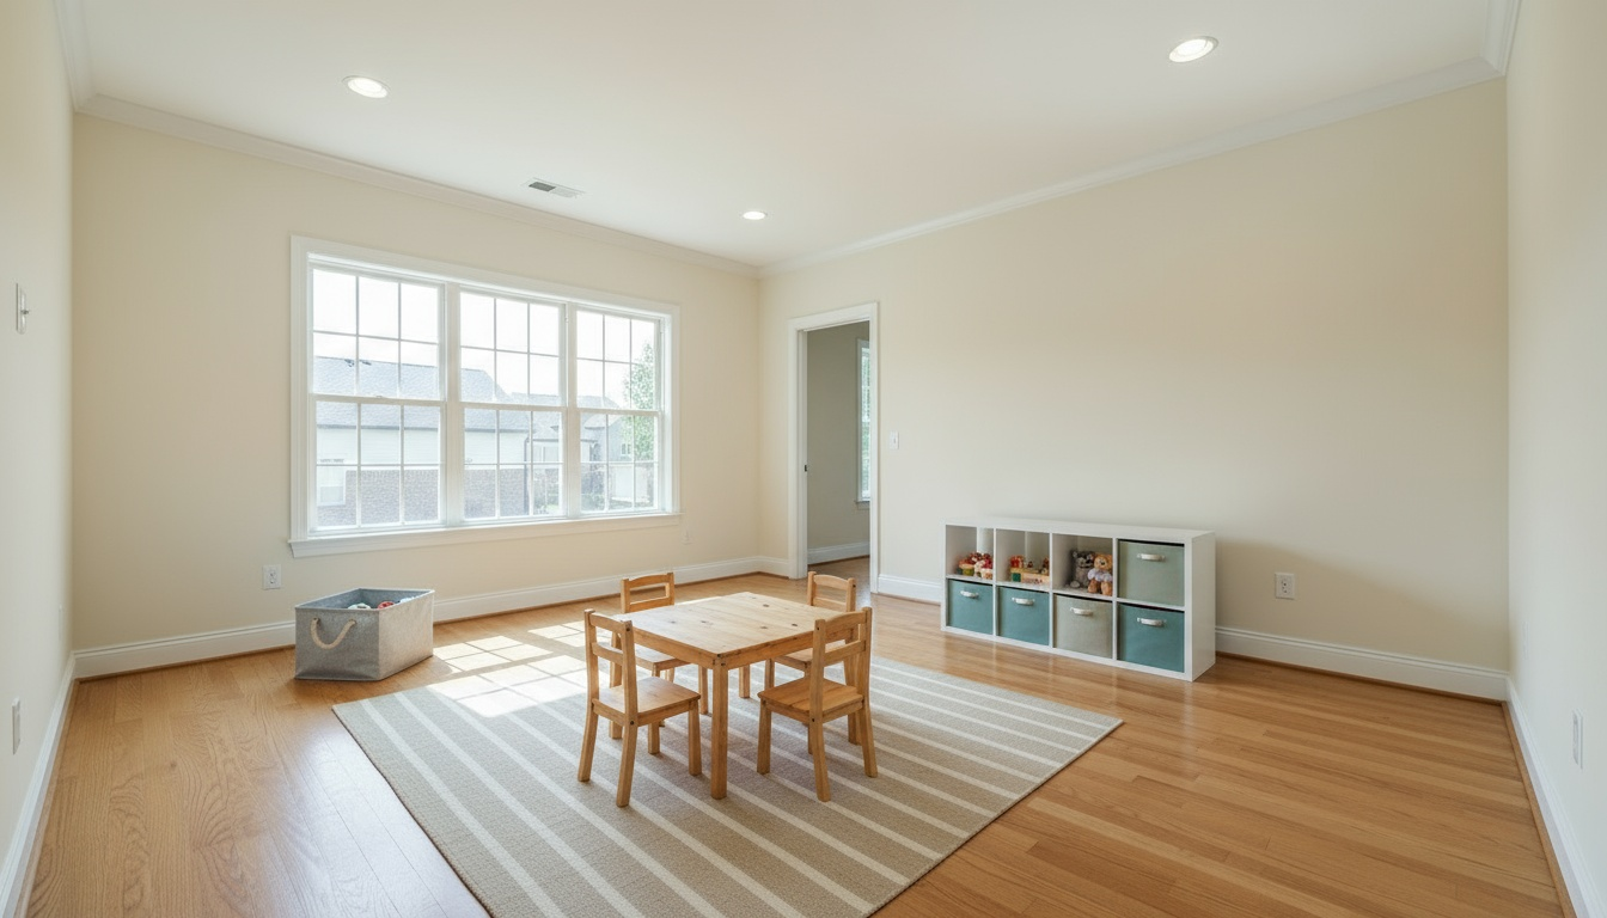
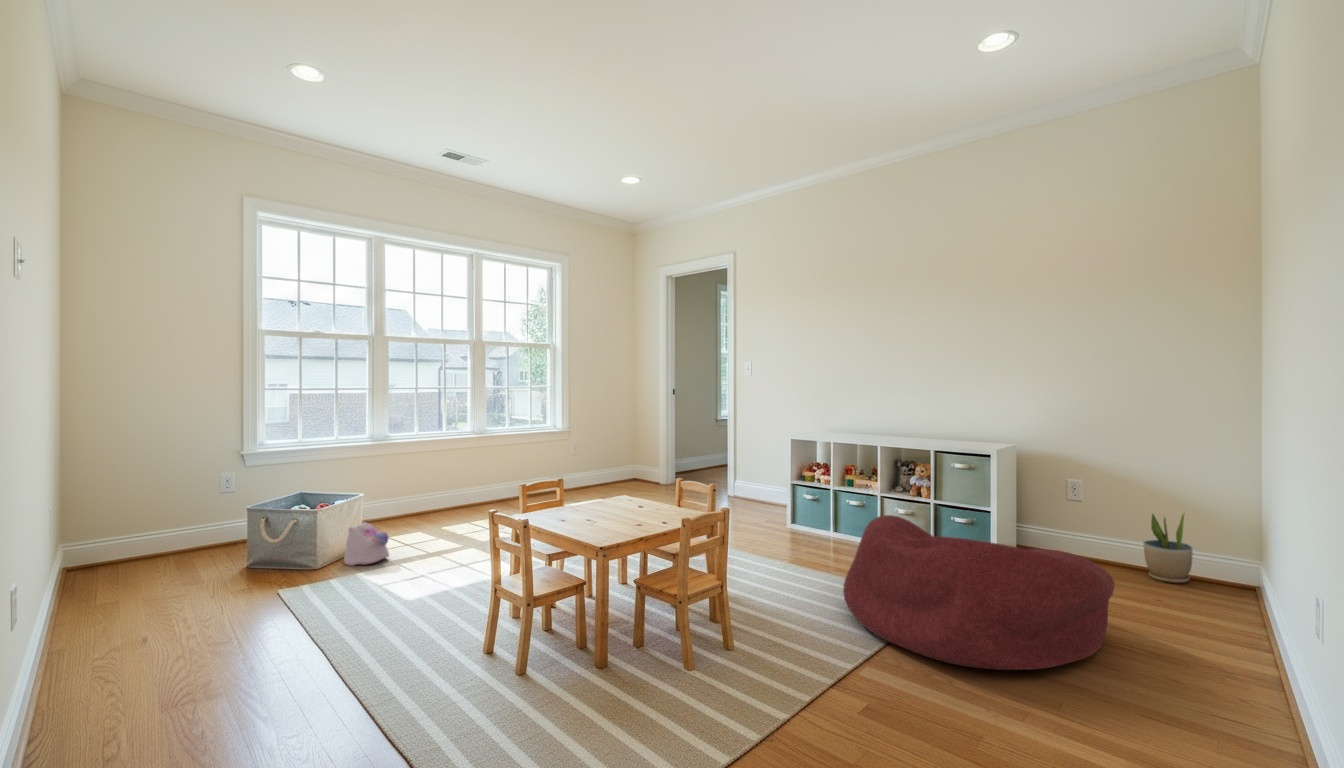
+ plush toy [343,521,390,567]
+ bean bag chair [842,514,1115,671]
+ potted plant [1142,510,1194,584]
